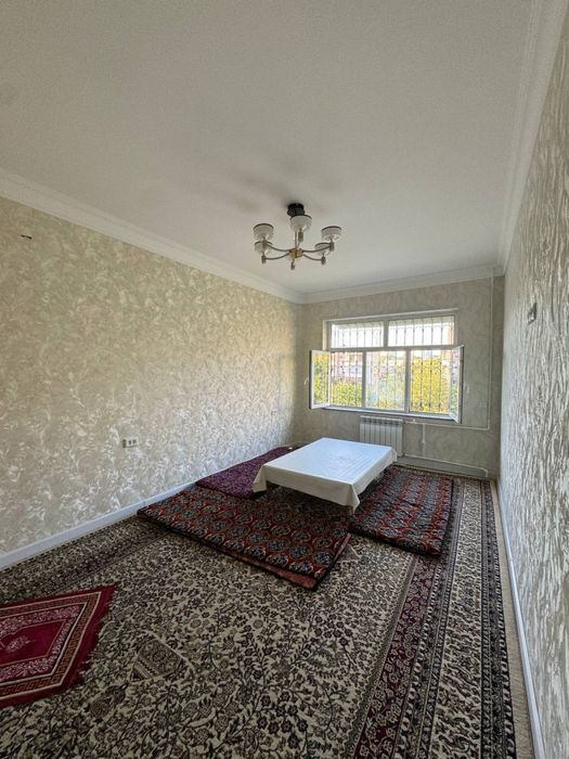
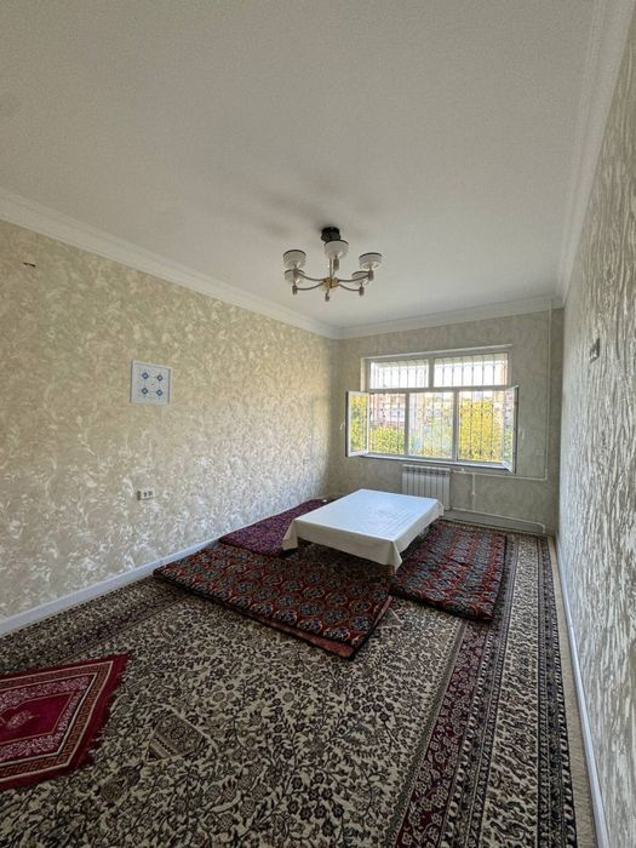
+ wall art [128,359,174,407]
